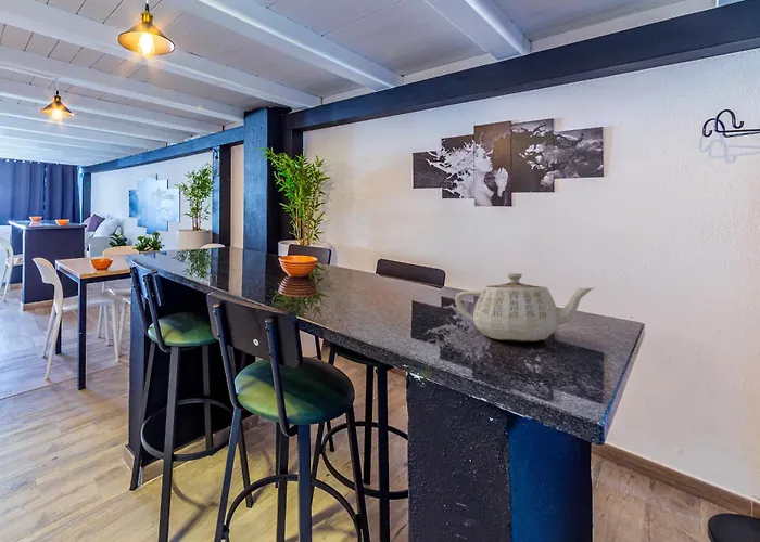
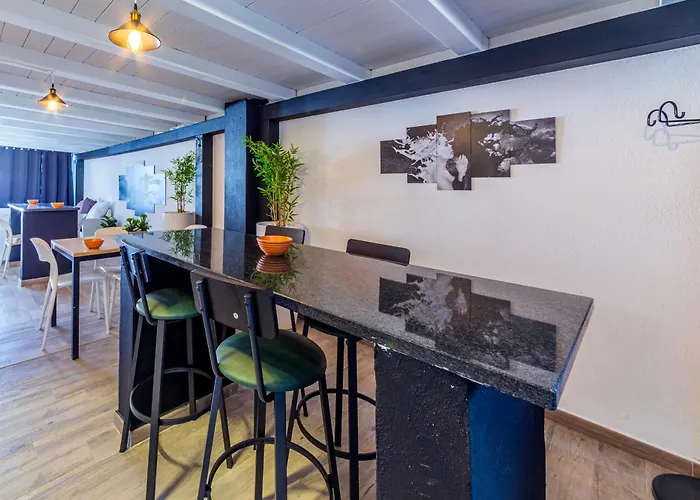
- teapot [454,272,595,343]
